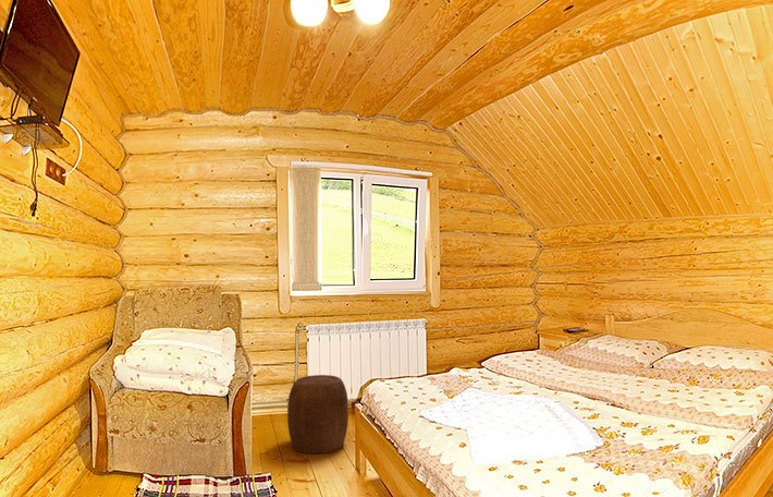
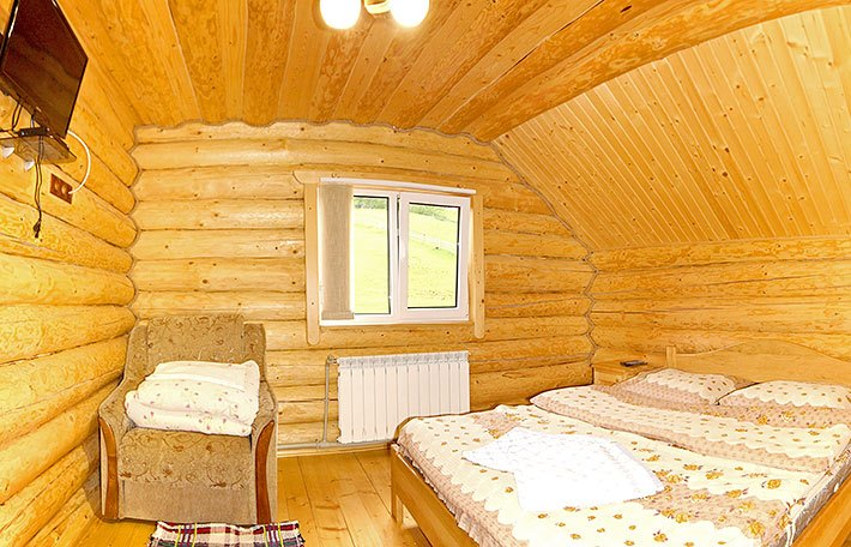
- stool [286,374,349,454]
